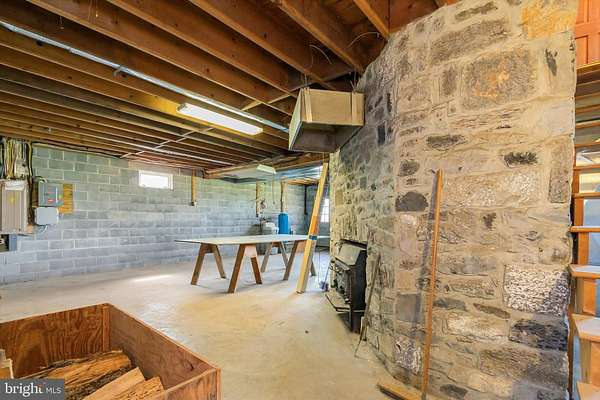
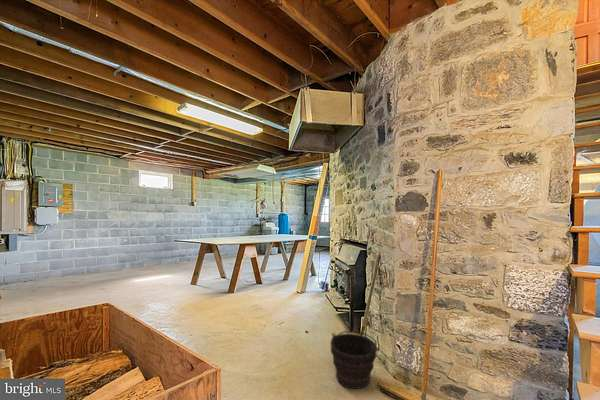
+ bucket [329,330,381,390]
